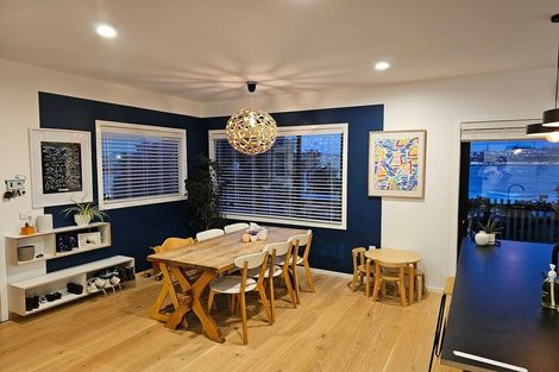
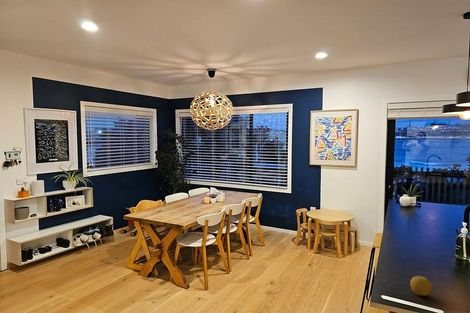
+ fruit [410,275,432,297]
